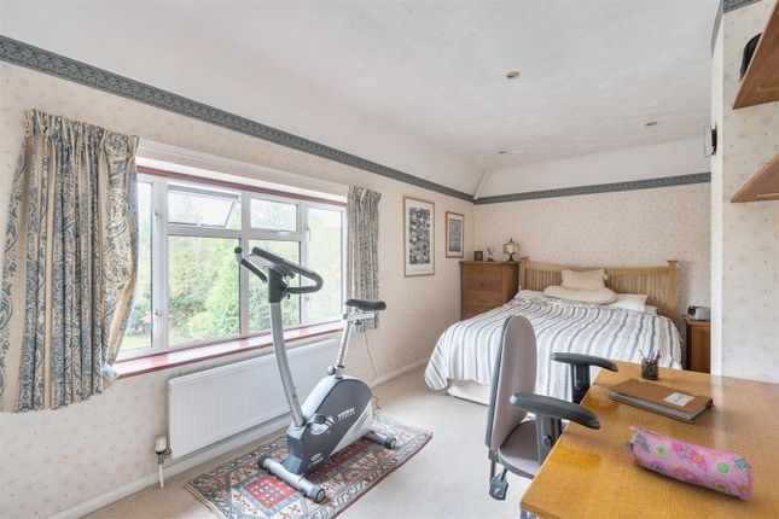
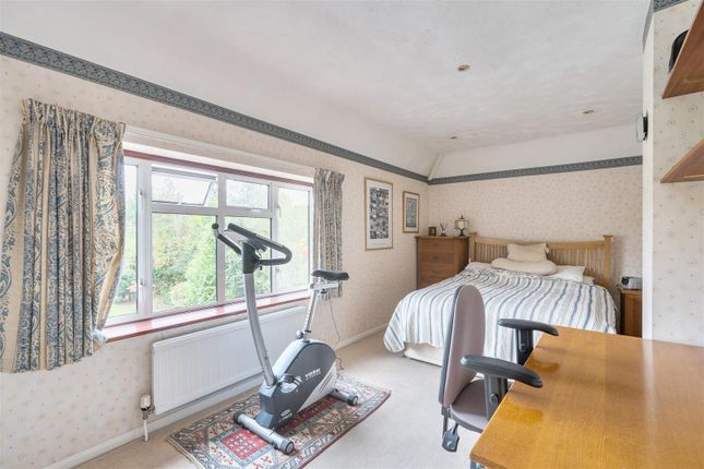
- pen holder [636,348,662,381]
- notebook [606,377,717,425]
- pencil case [624,425,755,503]
